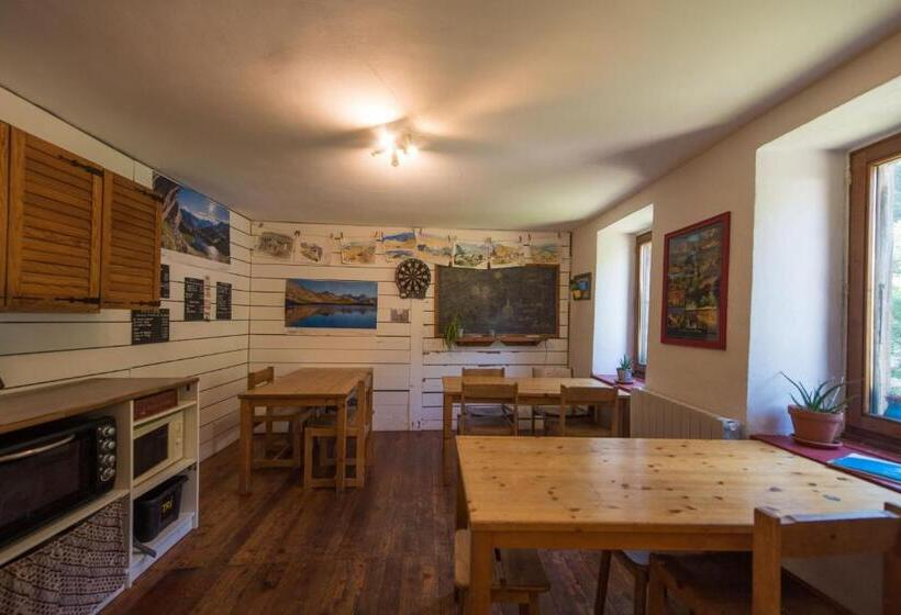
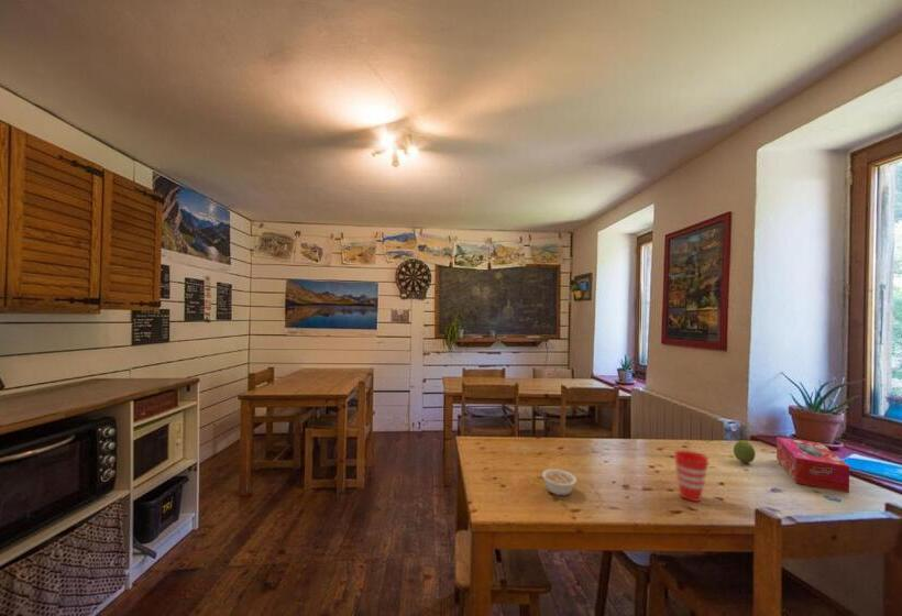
+ fruit [733,439,757,464]
+ cup [673,450,710,503]
+ tissue box [776,436,850,494]
+ legume [541,468,578,496]
